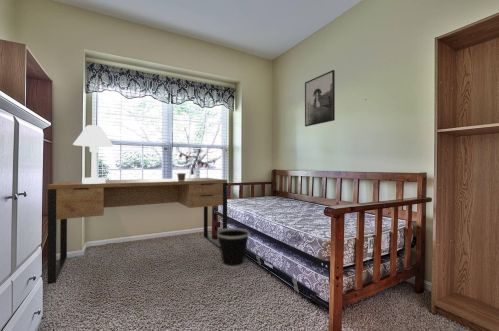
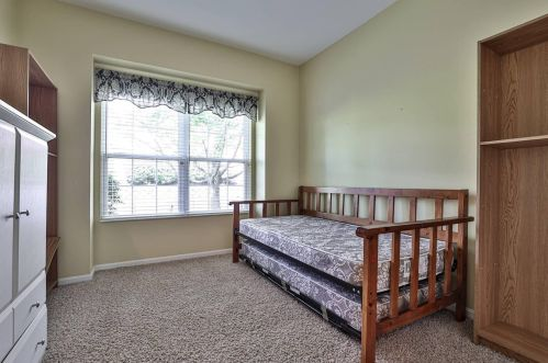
- lamp [72,124,114,184]
- desk [46,177,228,285]
- wastebasket [216,227,251,270]
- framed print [304,69,336,127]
- potted plant [176,148,217,181]
